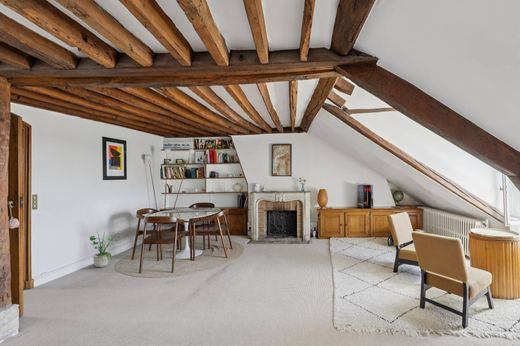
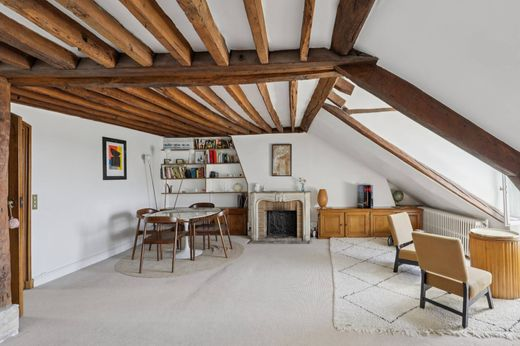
- potted plant [89,227,121,268]
